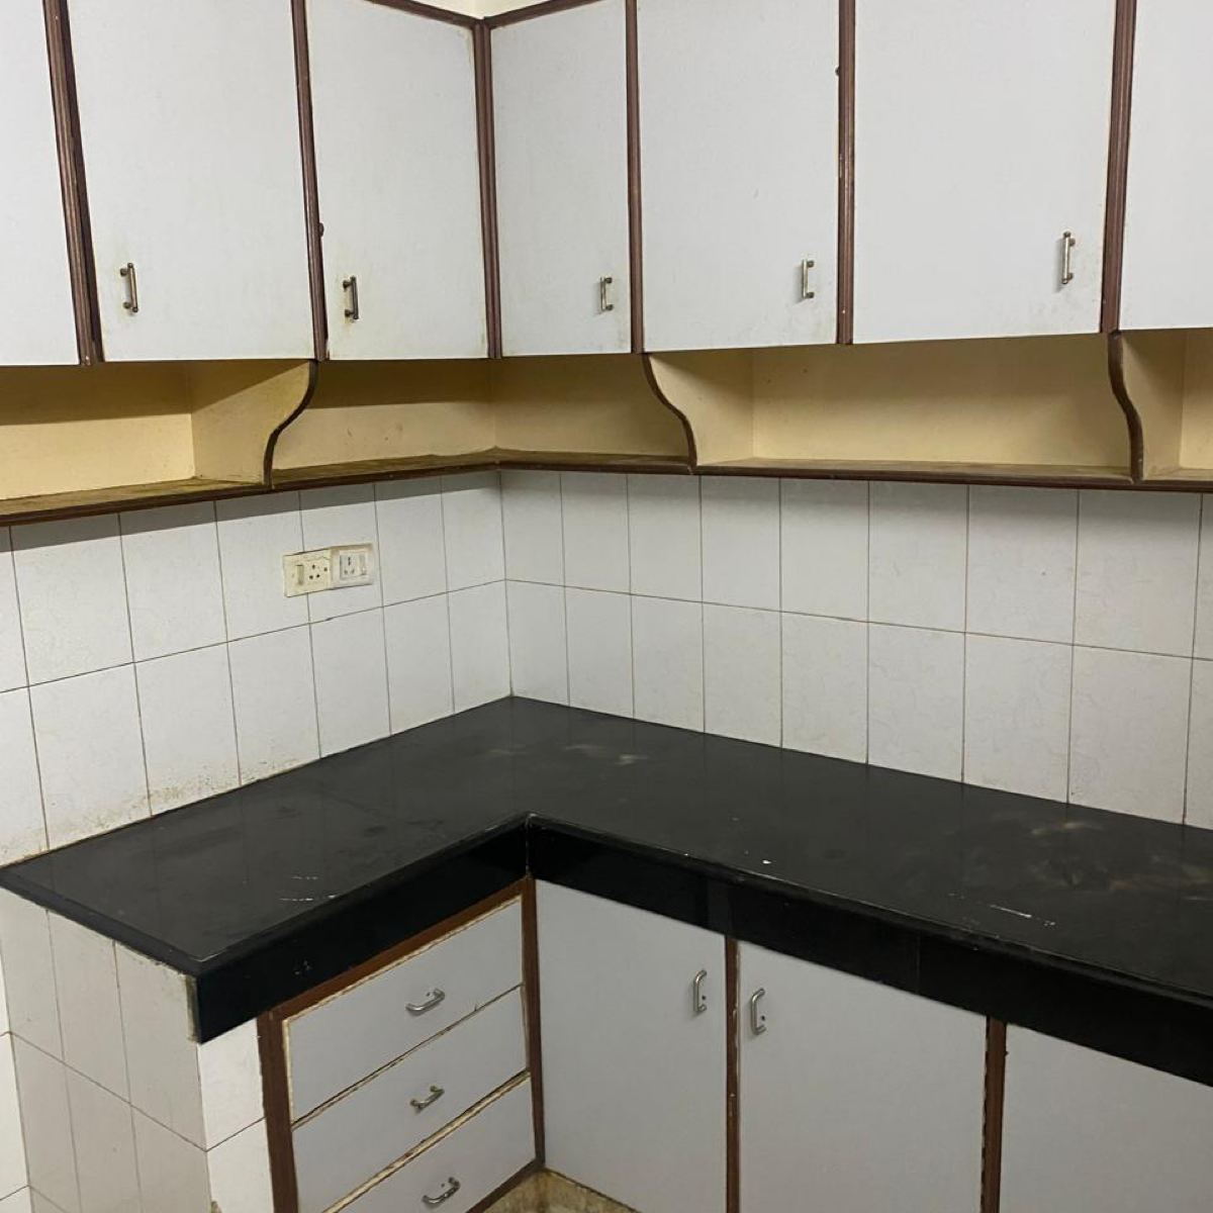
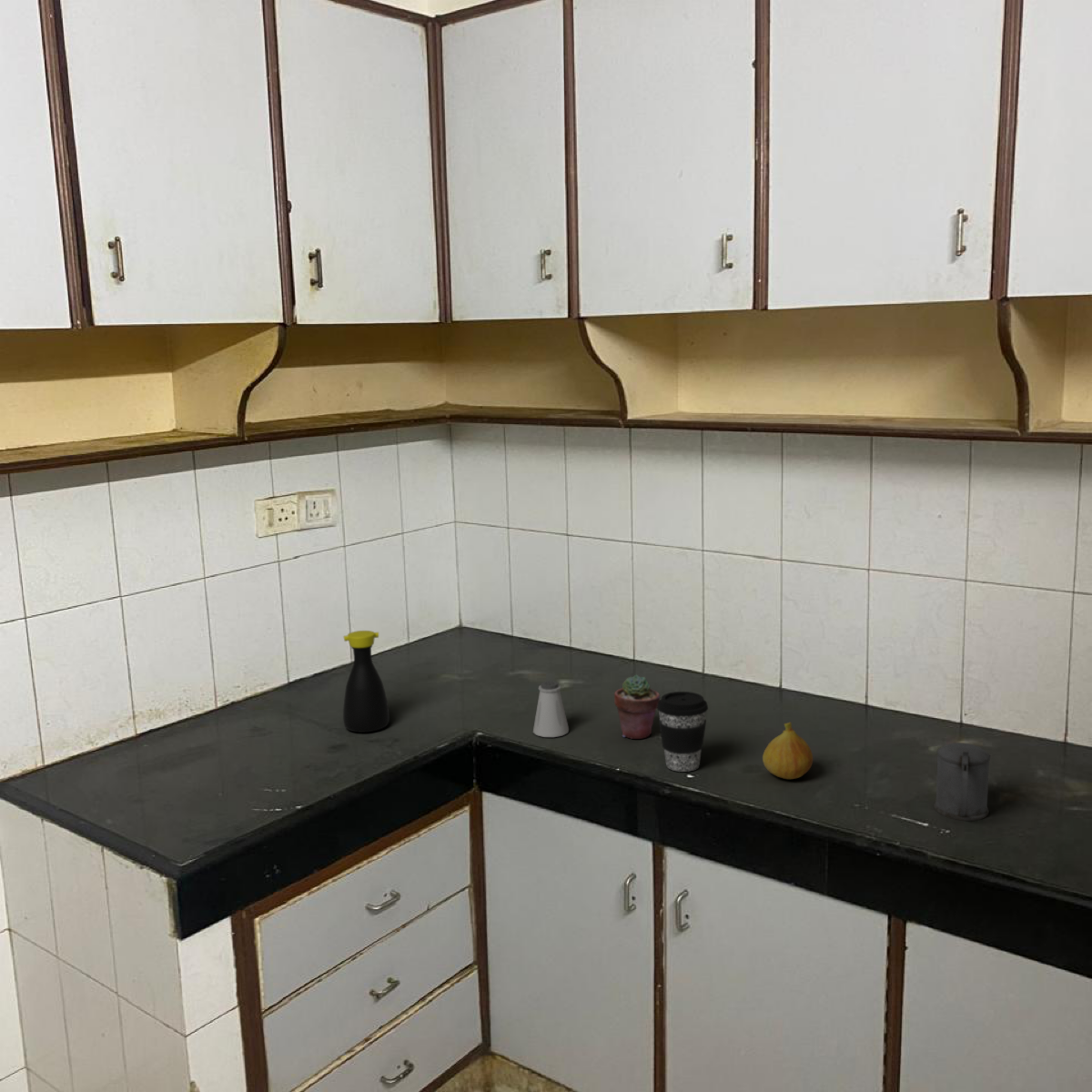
+ bottle [342,630,390,733]
+ beer stein [933,742,991,822]
+ fruit [762,721,814,780]
+ potted succulent [613,673,661,740]
+ saltshaker [532,680,570,738]
+ coffee cup [657,691,709,773]
